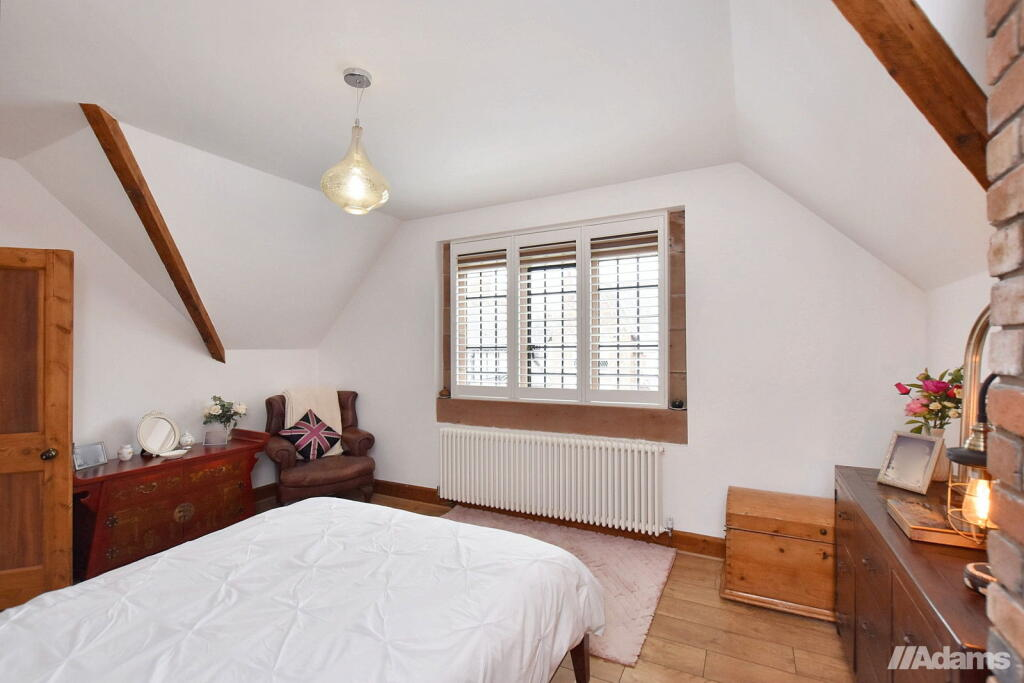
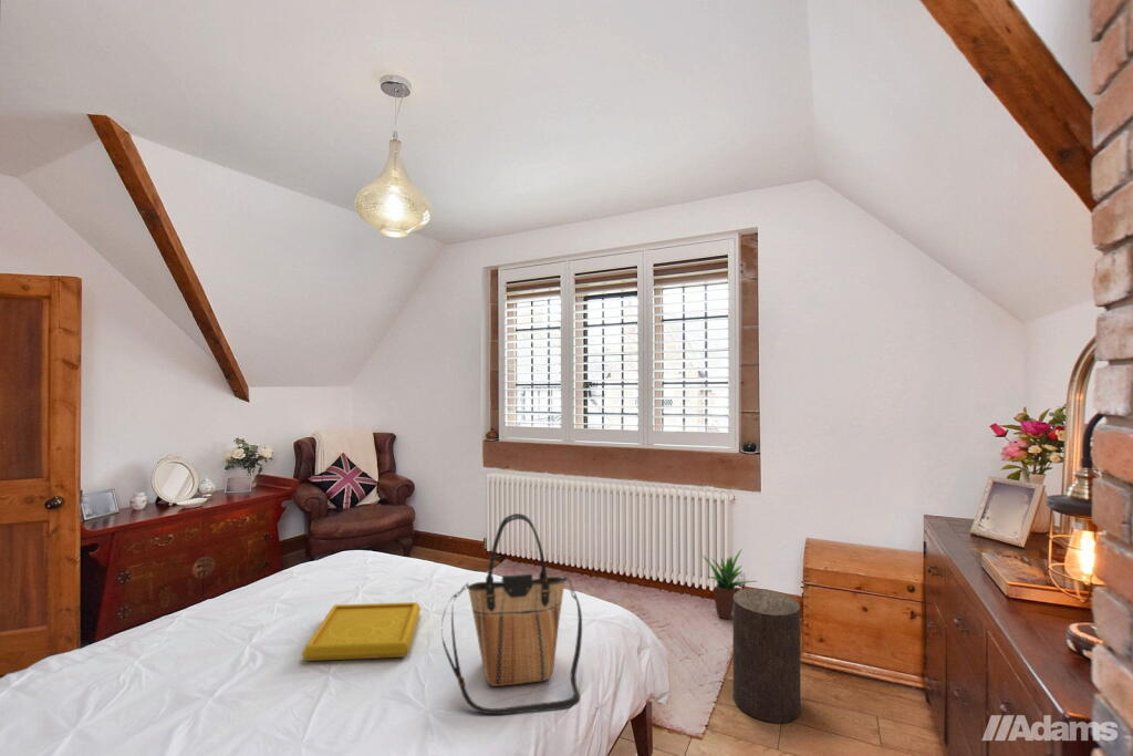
+ tote bag [440,512,583,715]
+ potted plant [700,549,757,621]
+ stool [732,588,802,724]
+ serving tray [301,601,422,662]
